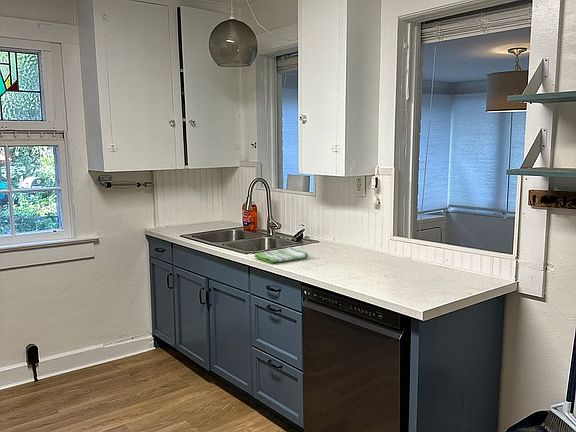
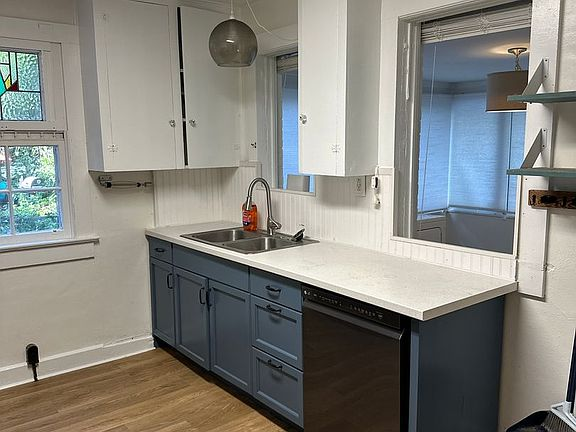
- dish towel [254,246,310,264]
